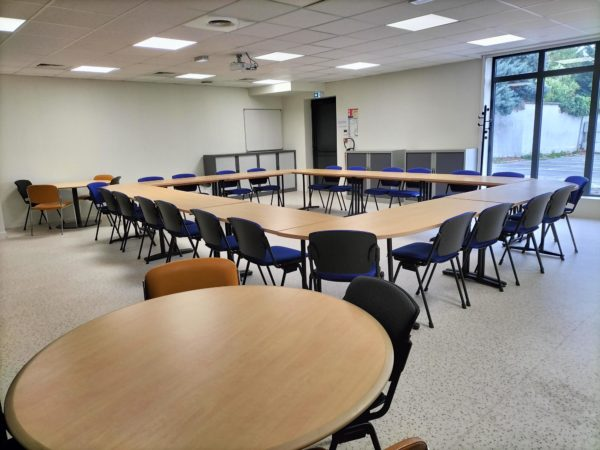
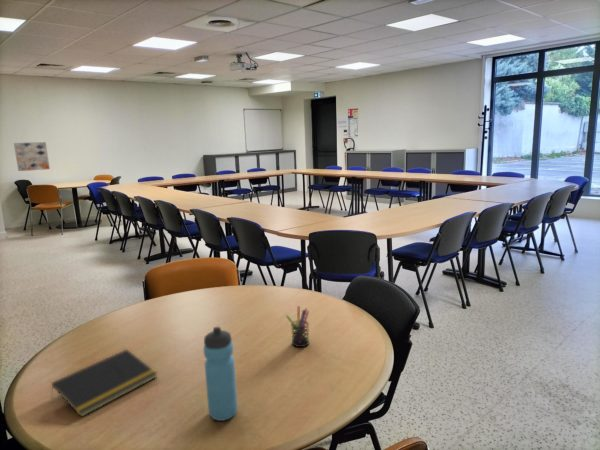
+ notepad [51,348,158,418]
+ pen holder [285,305,310,348]
+ water bottle [202,326,238,422]
+ wall art [13,141,51,172]
